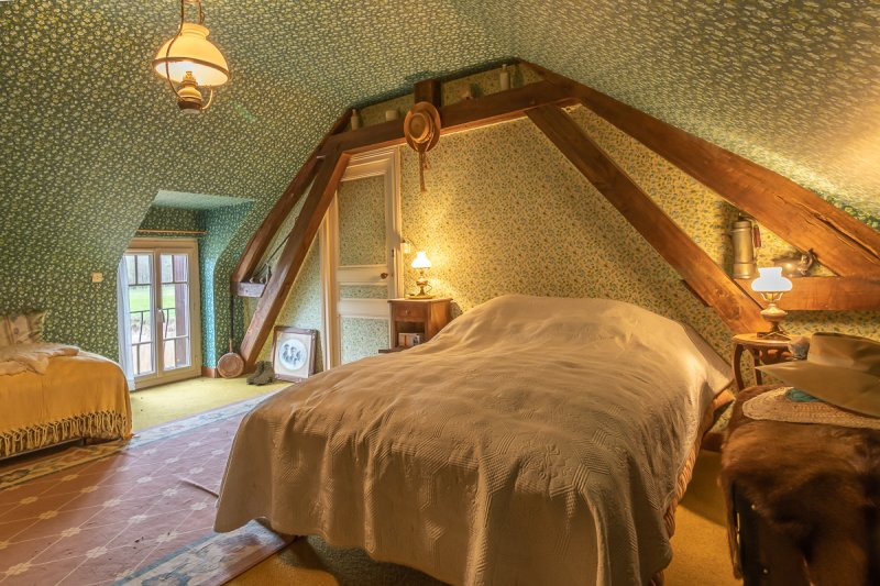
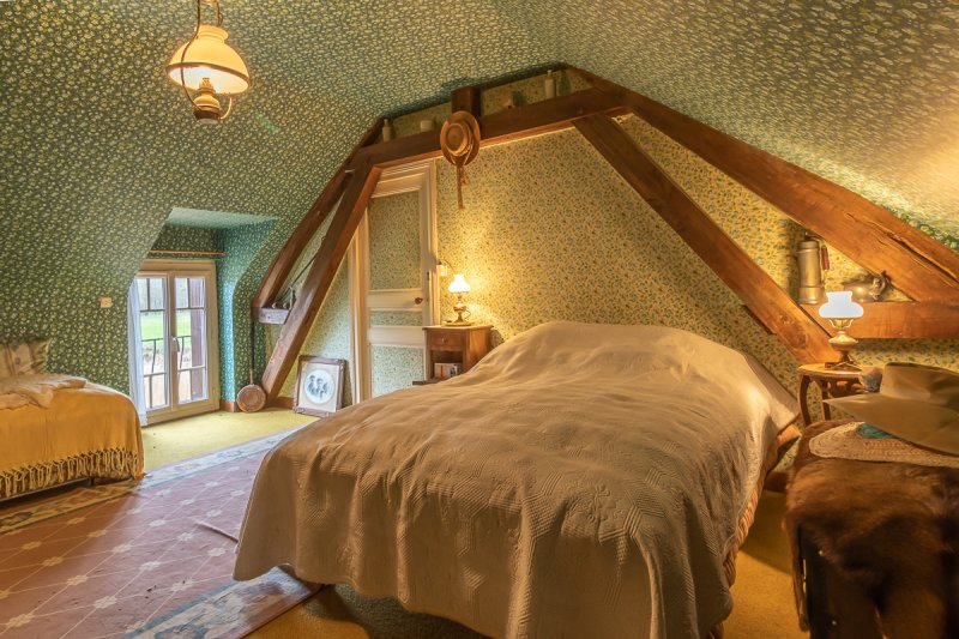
- boots [245,360,276,385]
